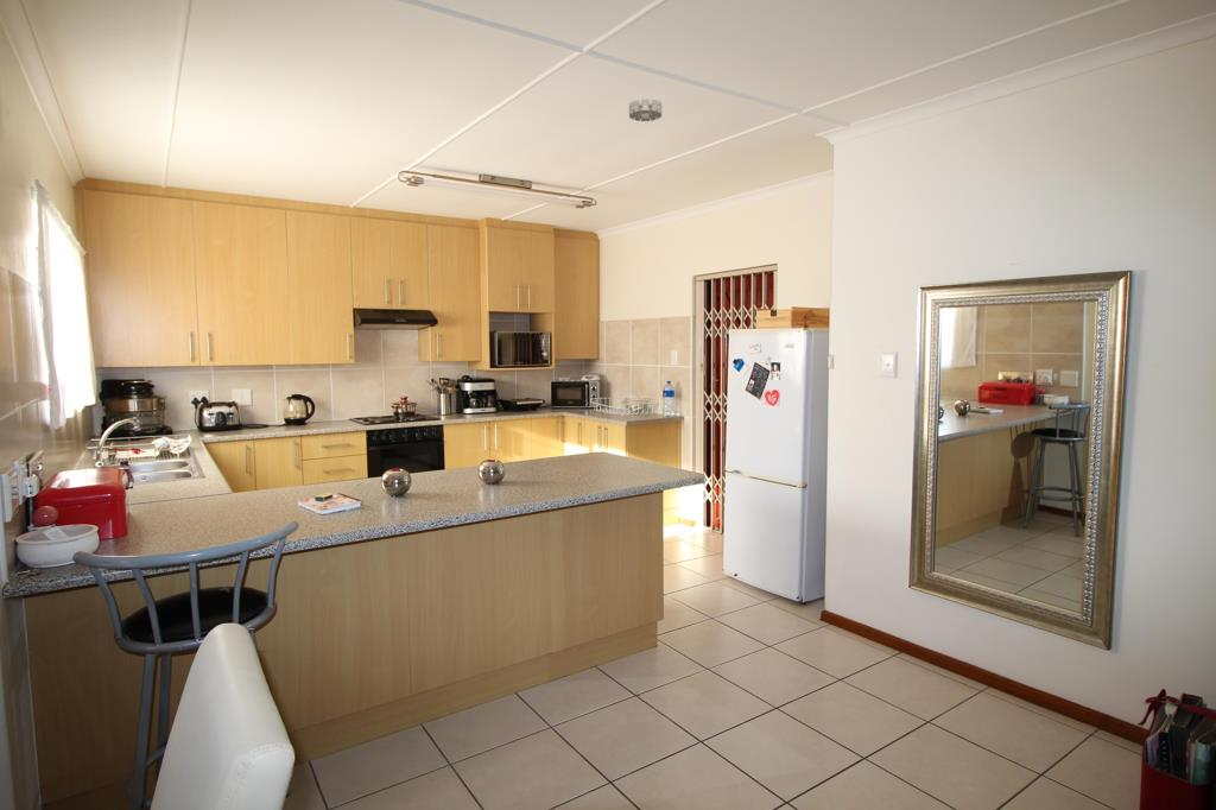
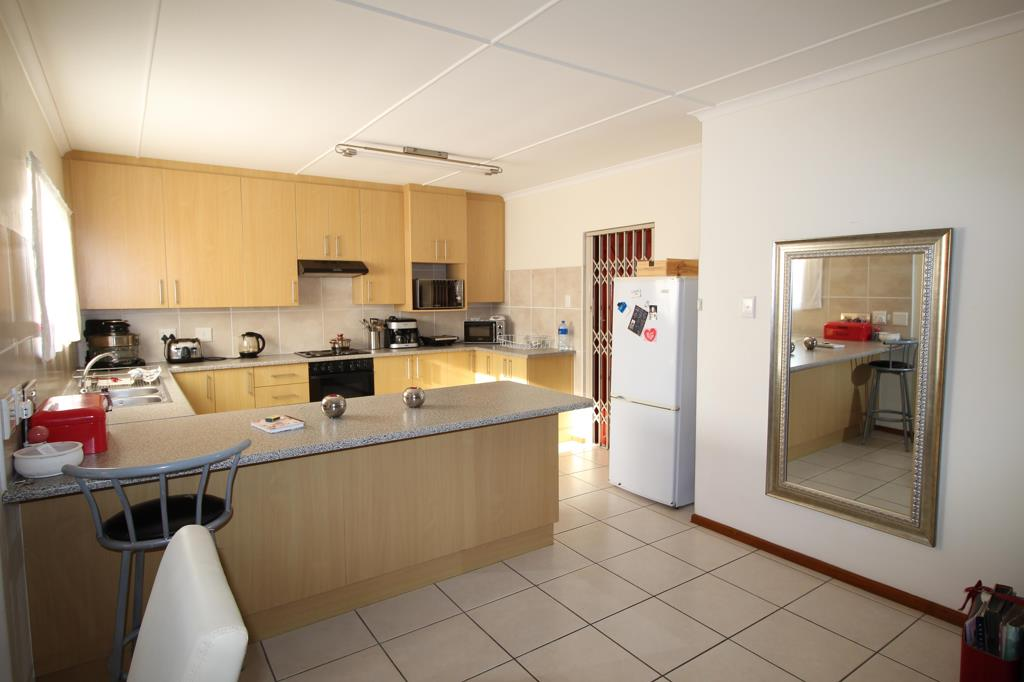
- smoke detector [628,97,663,122]
